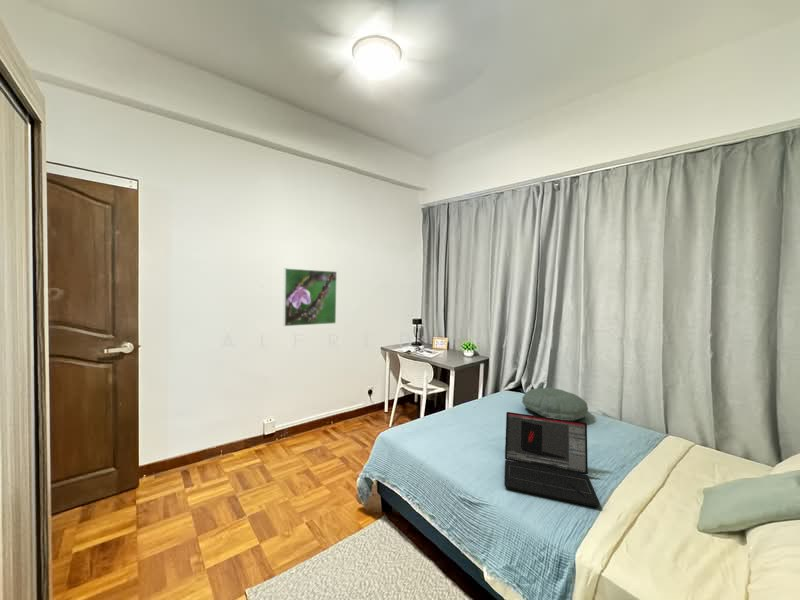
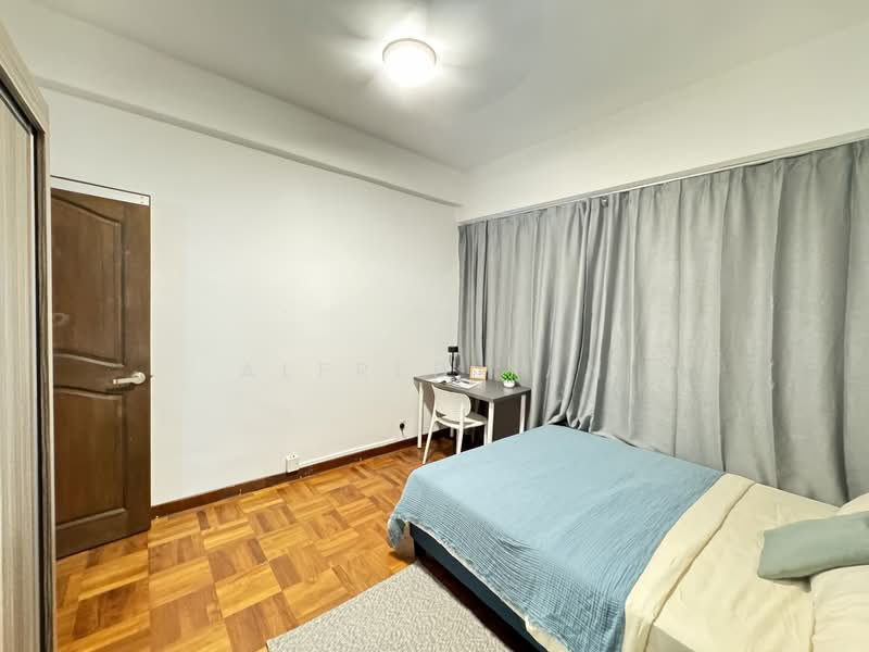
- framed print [282,267,338,327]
- pillow [521,387,589,421]
- laptop [503,411,601,508]
